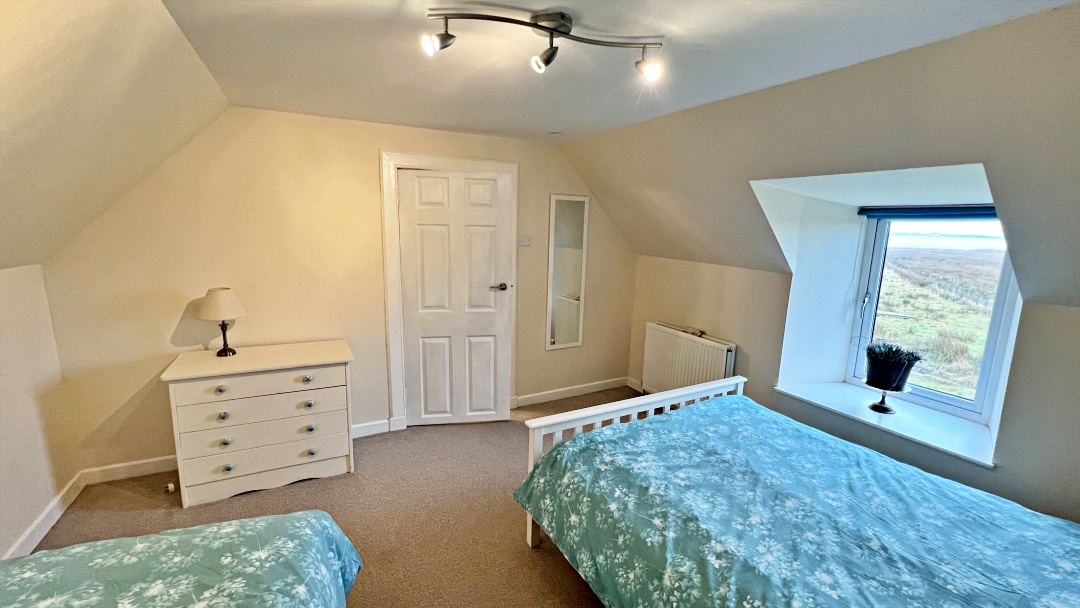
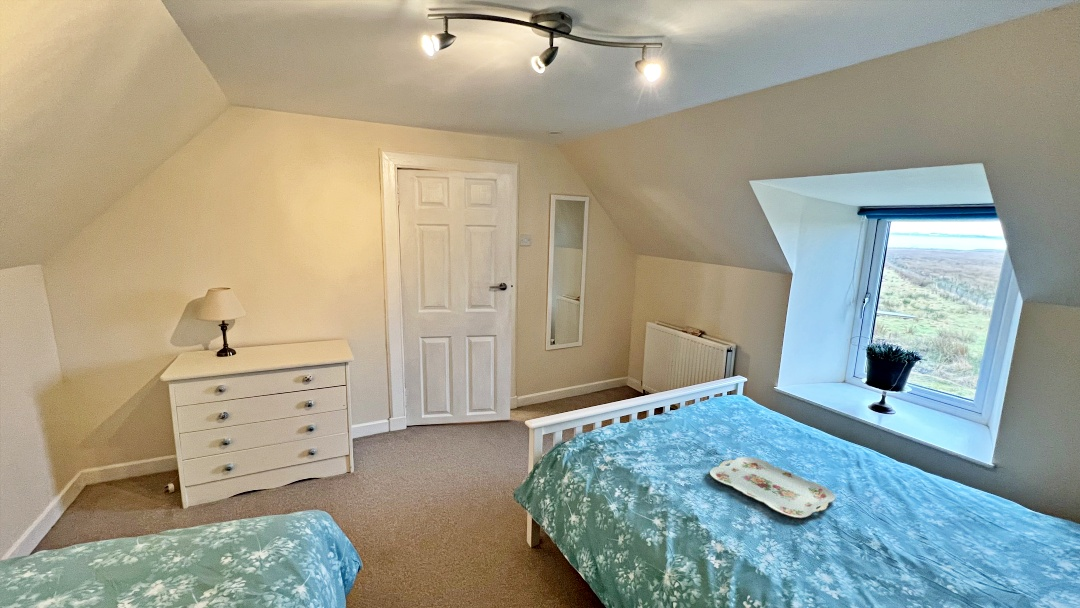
+ serving tray [709,456,836,519]
